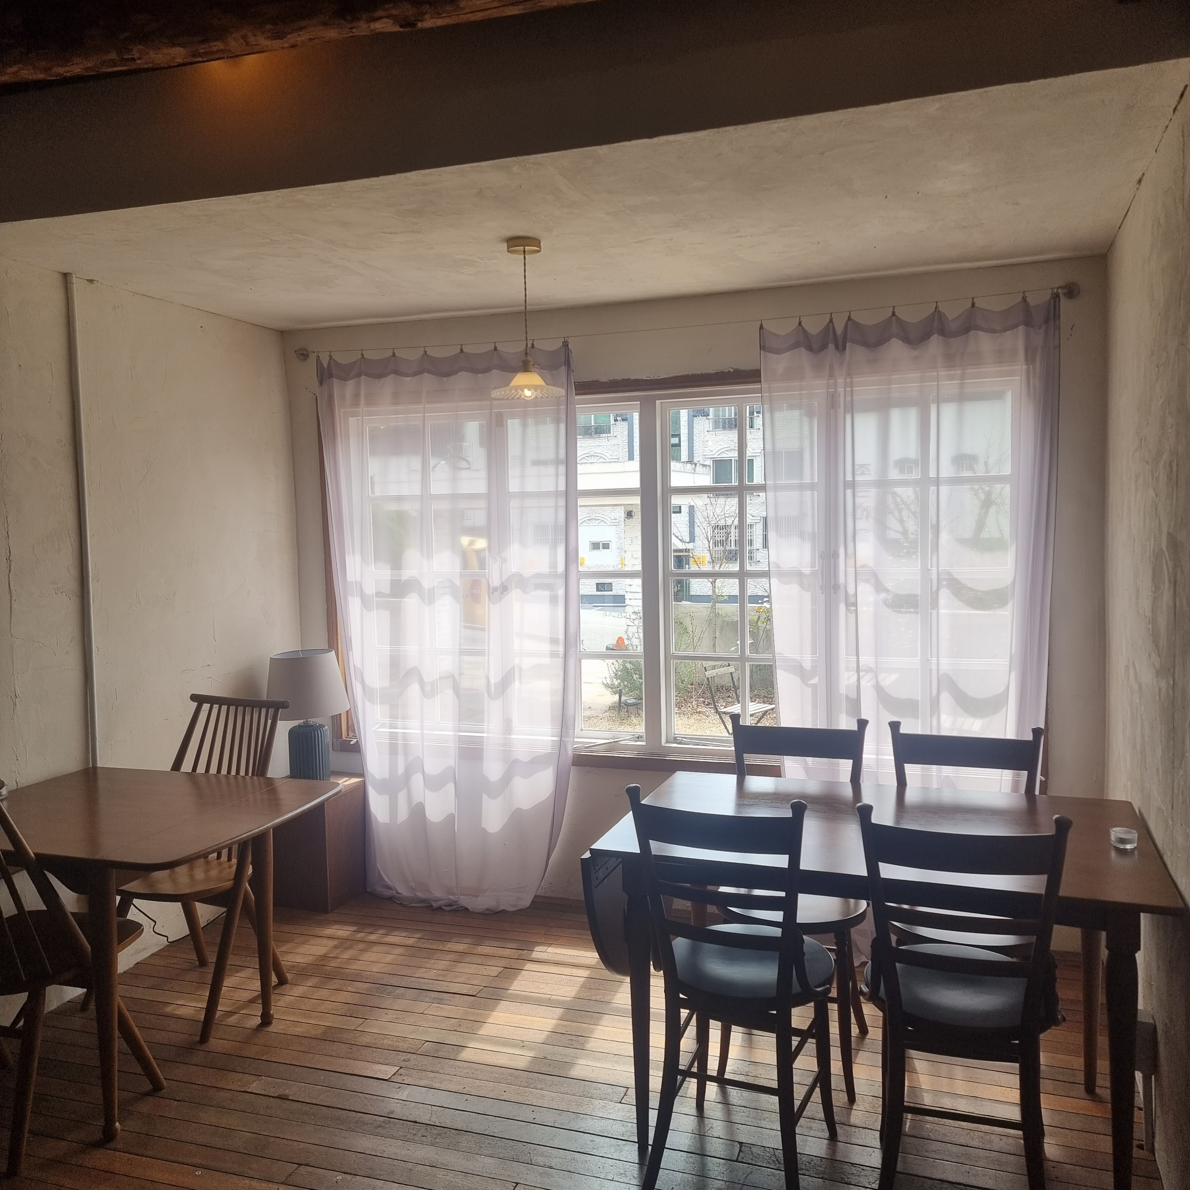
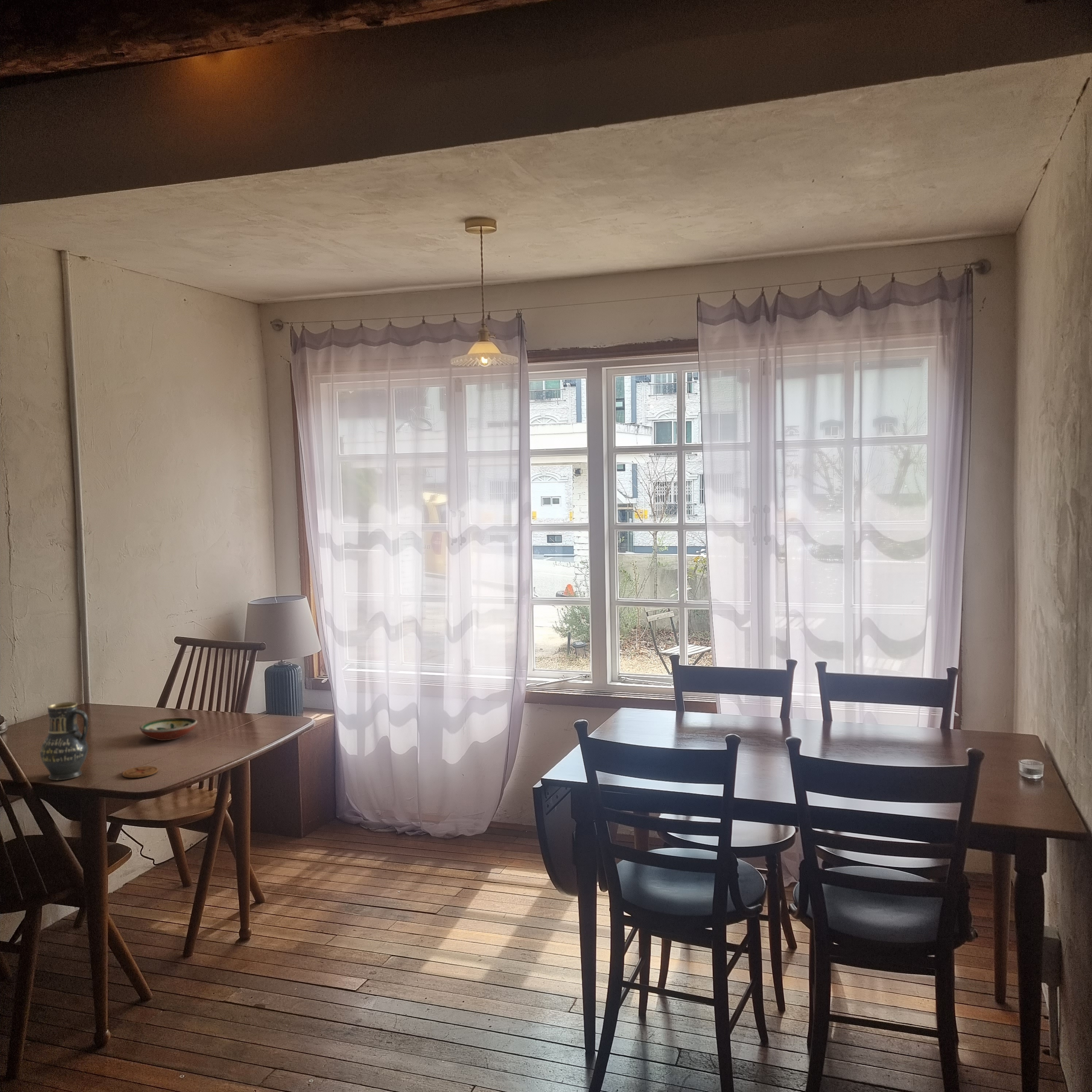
+ decorative bowl [139,717,198,741]
+ vase [40,701,89,781]
+ coaster [122,766,158,778]
